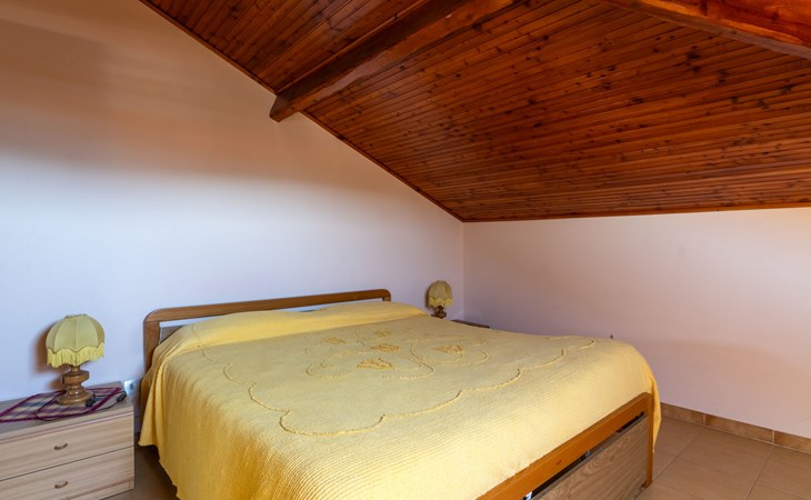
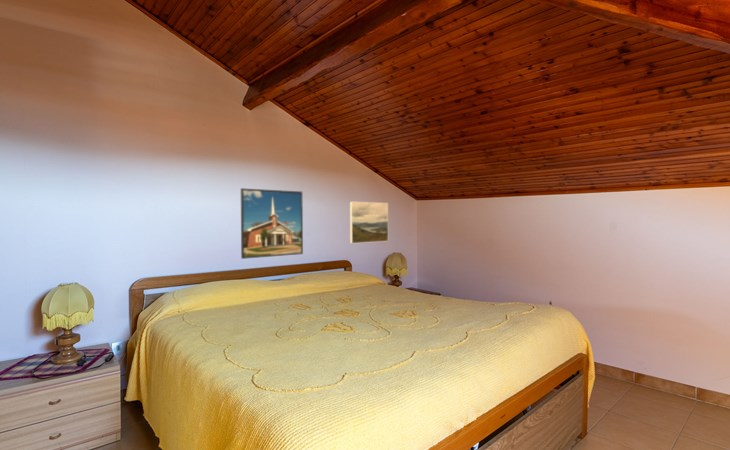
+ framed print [240,187,304,260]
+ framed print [349,201,389,244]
